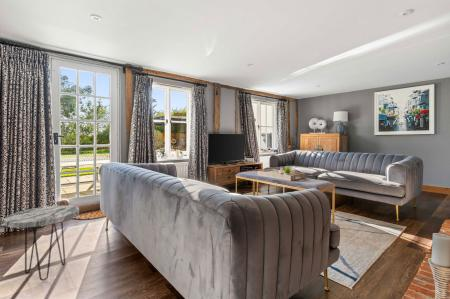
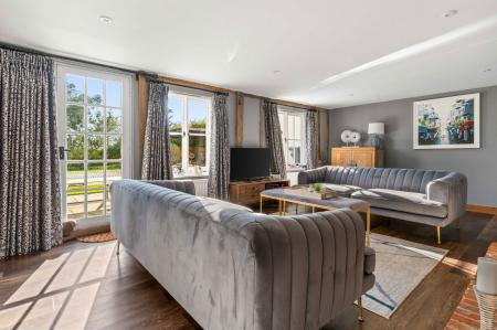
- side table [3,204,80,282]
